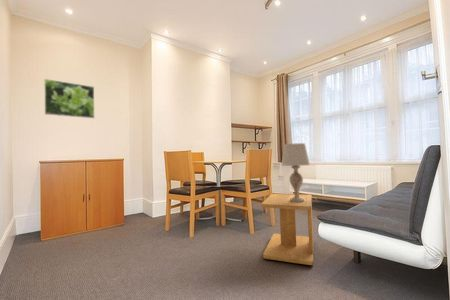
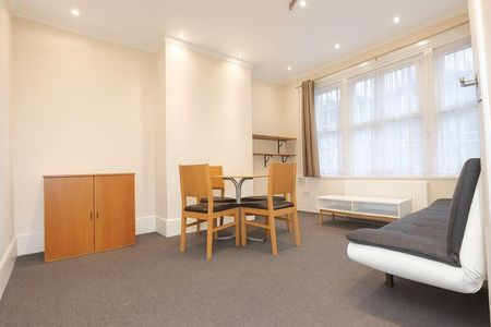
- side table [260,192,315,266]
- table lamp [281,142,311,202]
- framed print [43,78,95,119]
